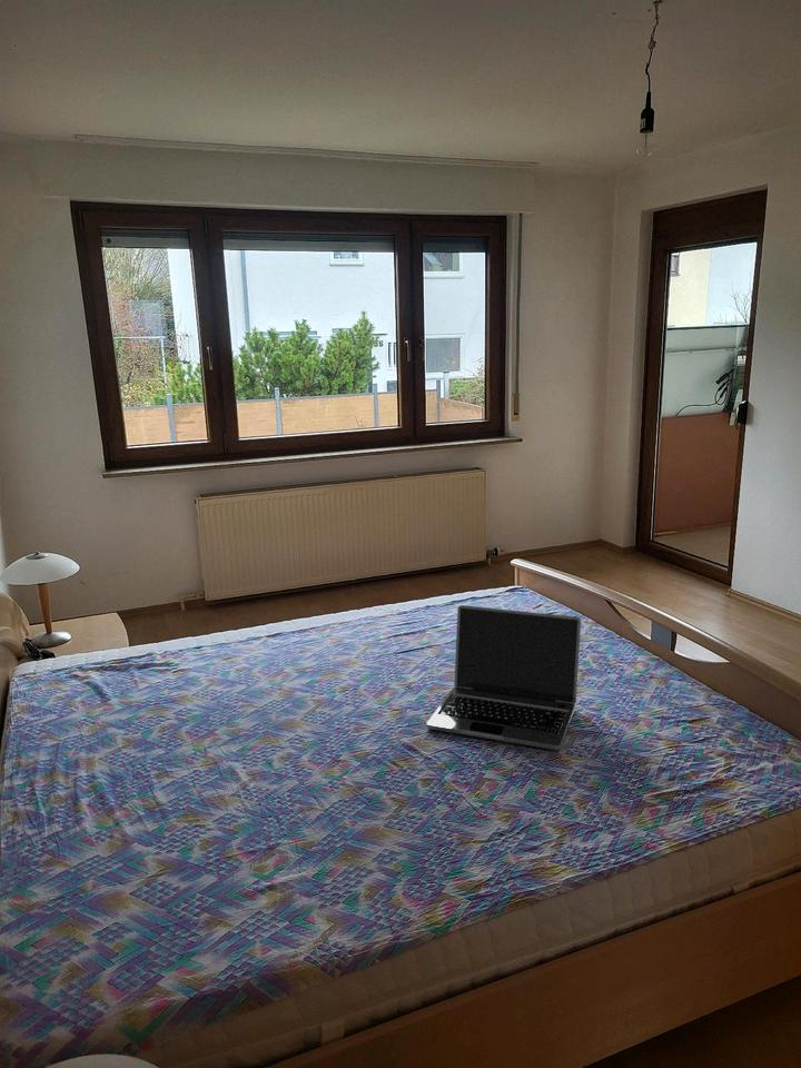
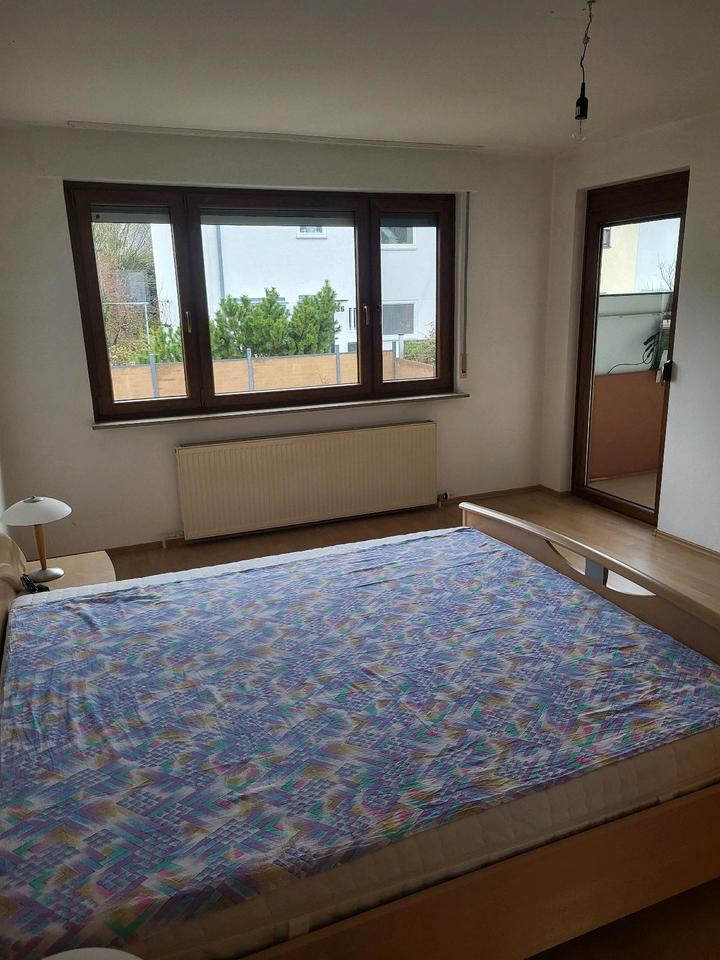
- laptop [426,604,582,751]
